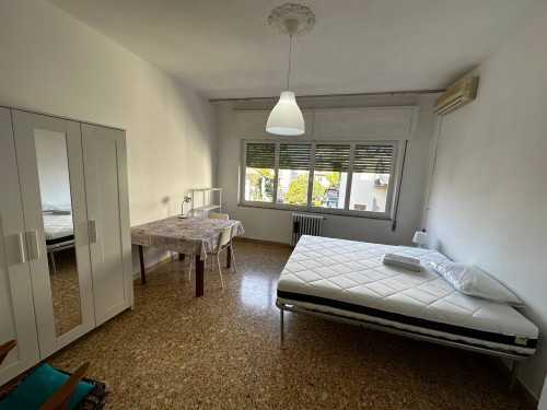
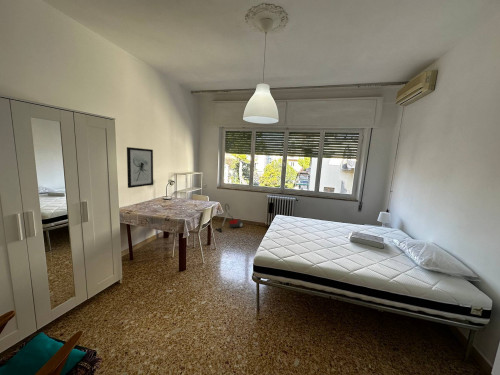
+ vacuum cleaner [215,203,245,233]
+ wall art [126,146,154,189]
